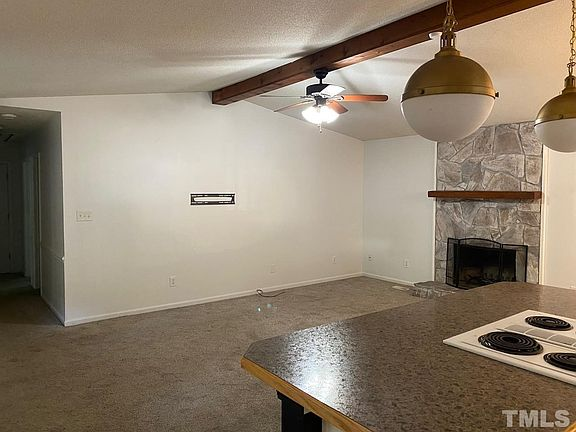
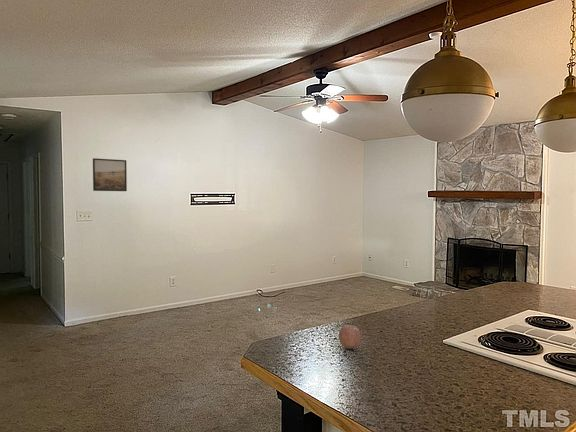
+ fruit [338,324,362,350]
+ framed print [92,157,128,192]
